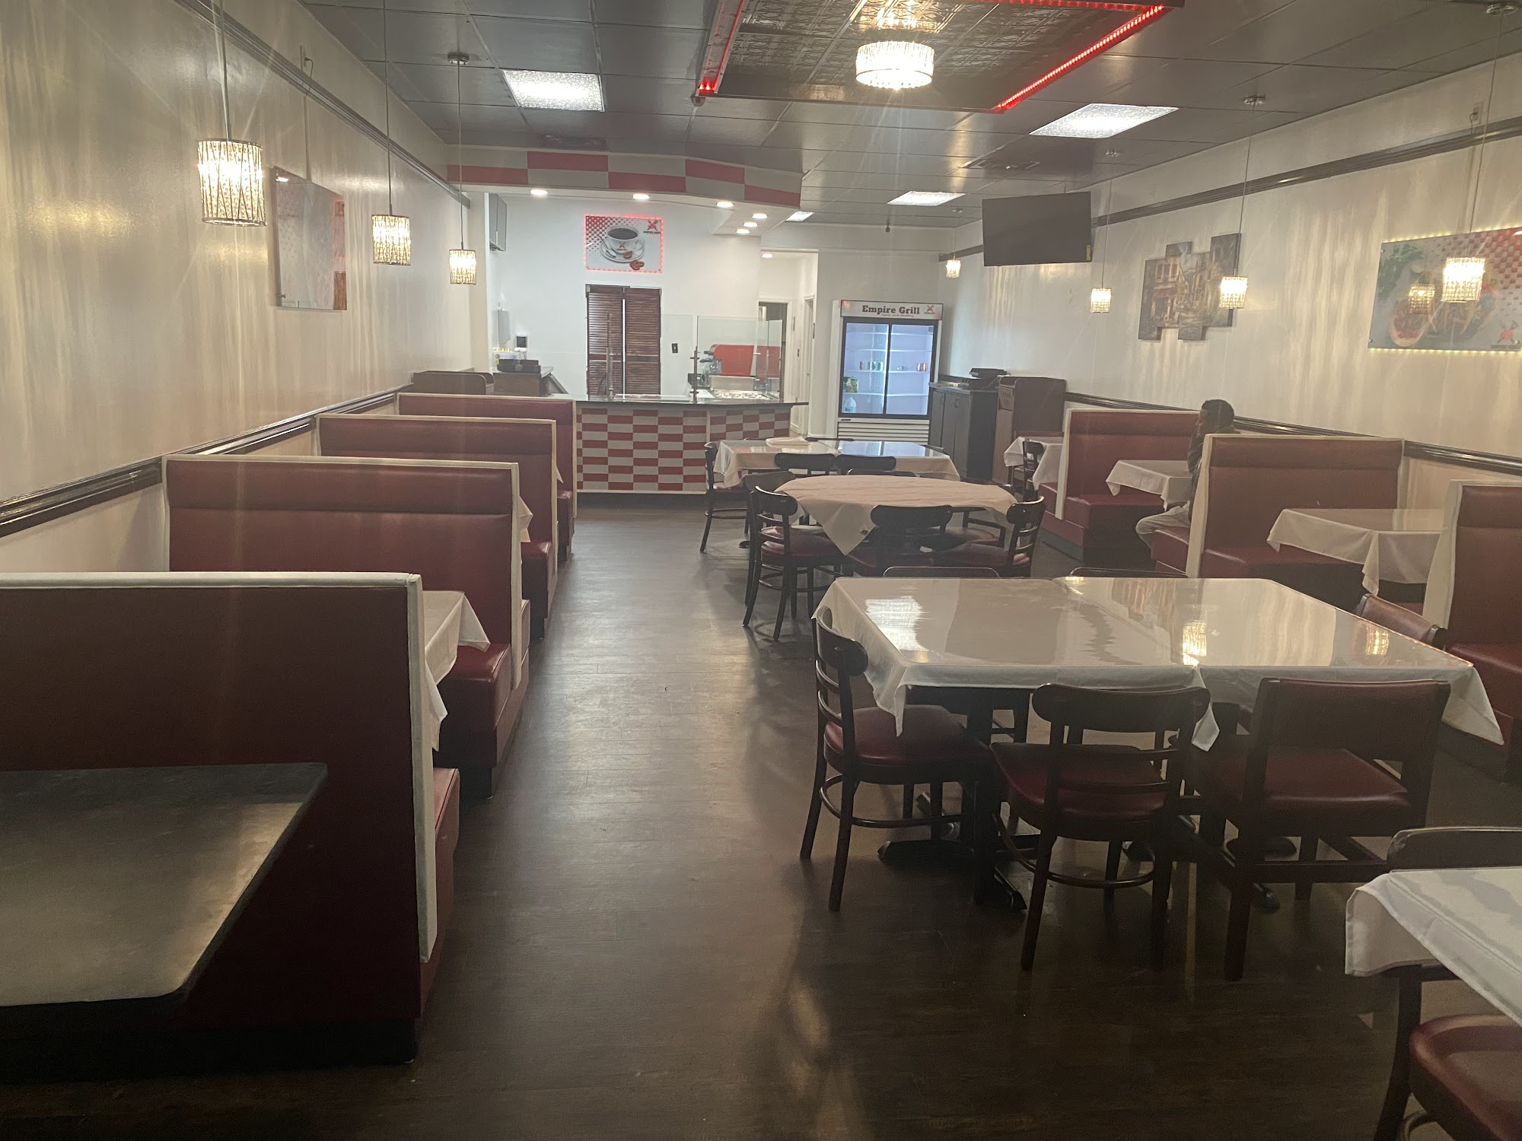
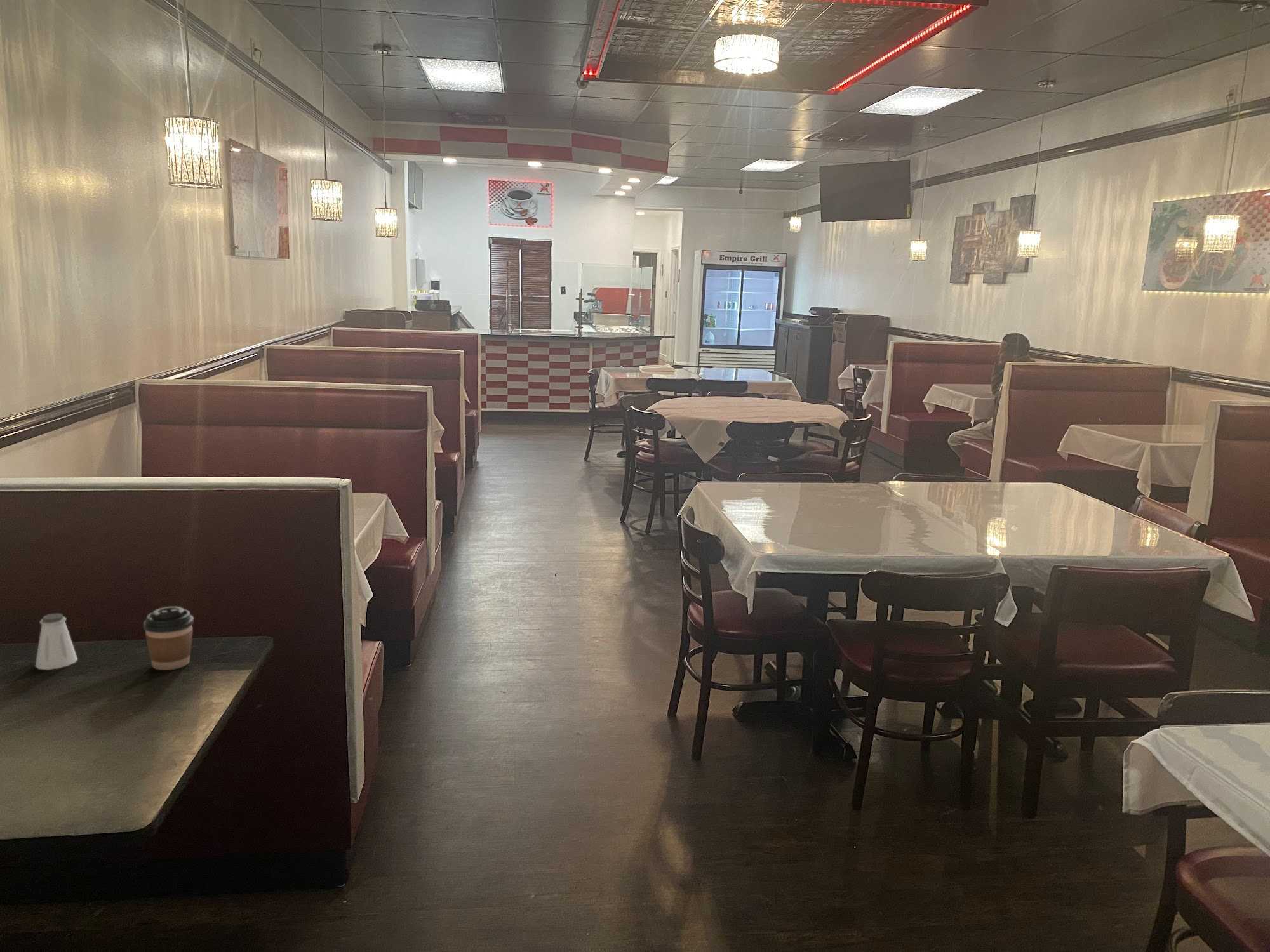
+ saltshaker [35,612,78,670]
+ coffee cup [142,606,194,671]
